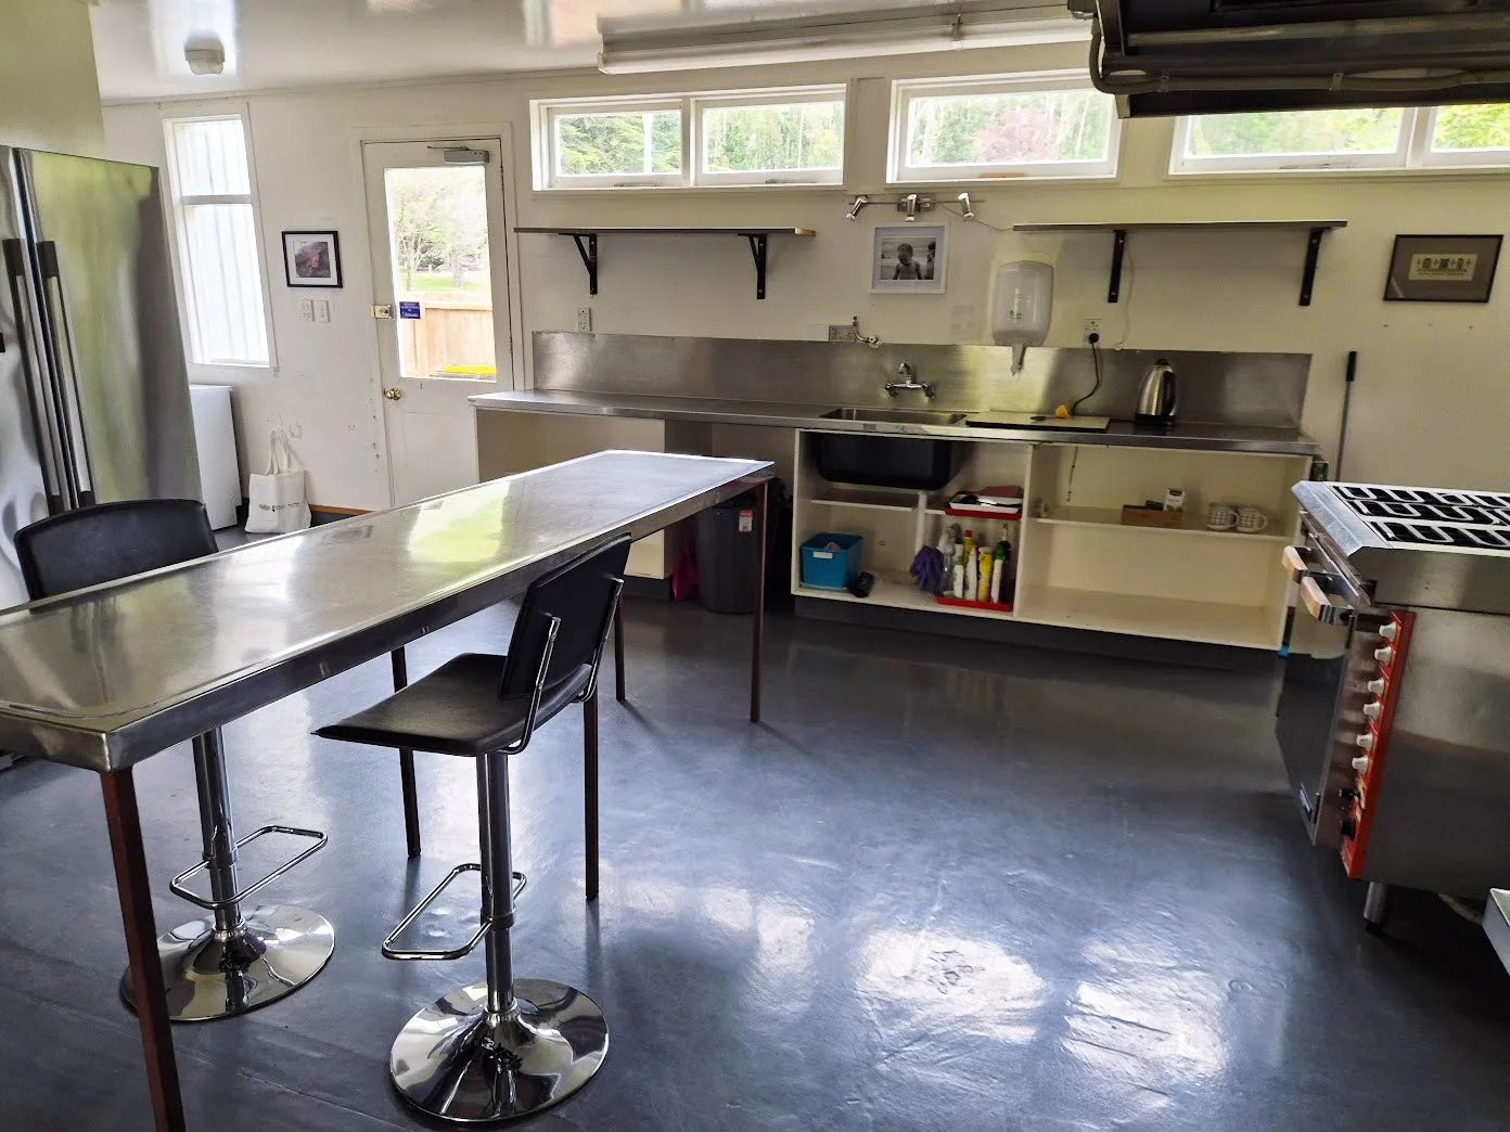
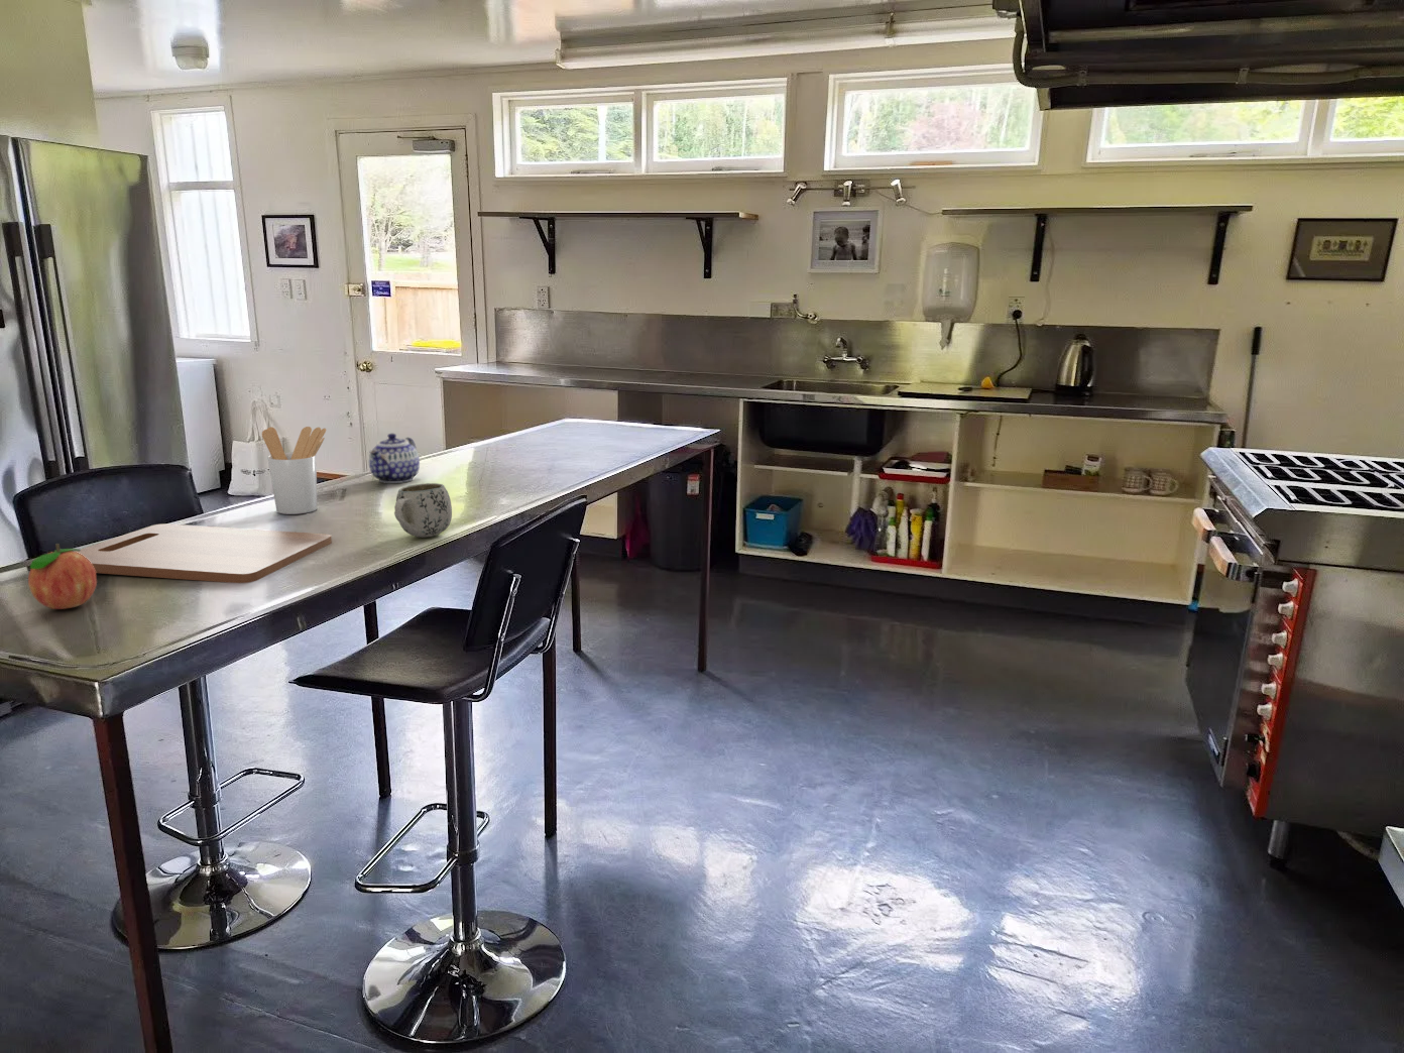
+ fruit [28,543,97,611]
+ utensil holder [261,426,327,515]
+ mug [394,482,453,539]
+ teapot [368,432,420,484]
+ cutting board [75,522,333,584]
